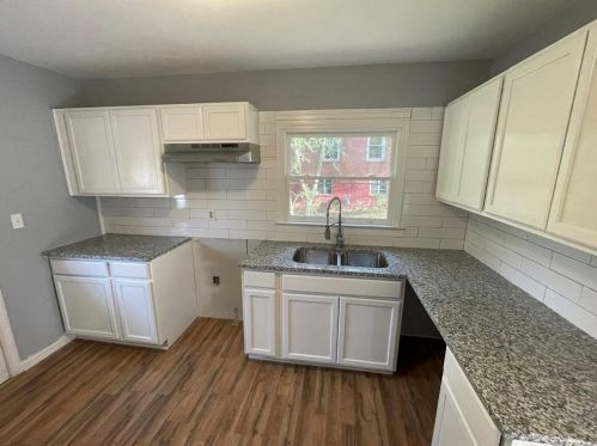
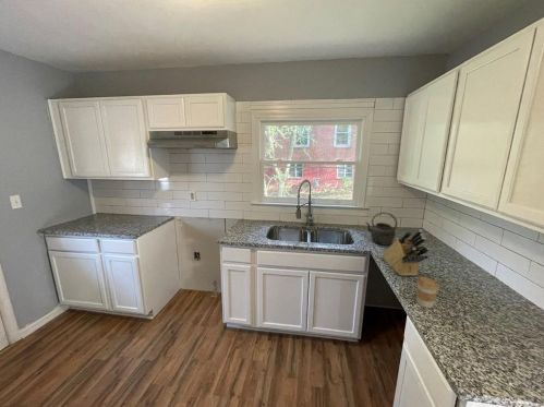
+ kettle [364,212,398,247]
+ knife block [382,228,431,276]
+ coffee cup [415,276,440,309]
